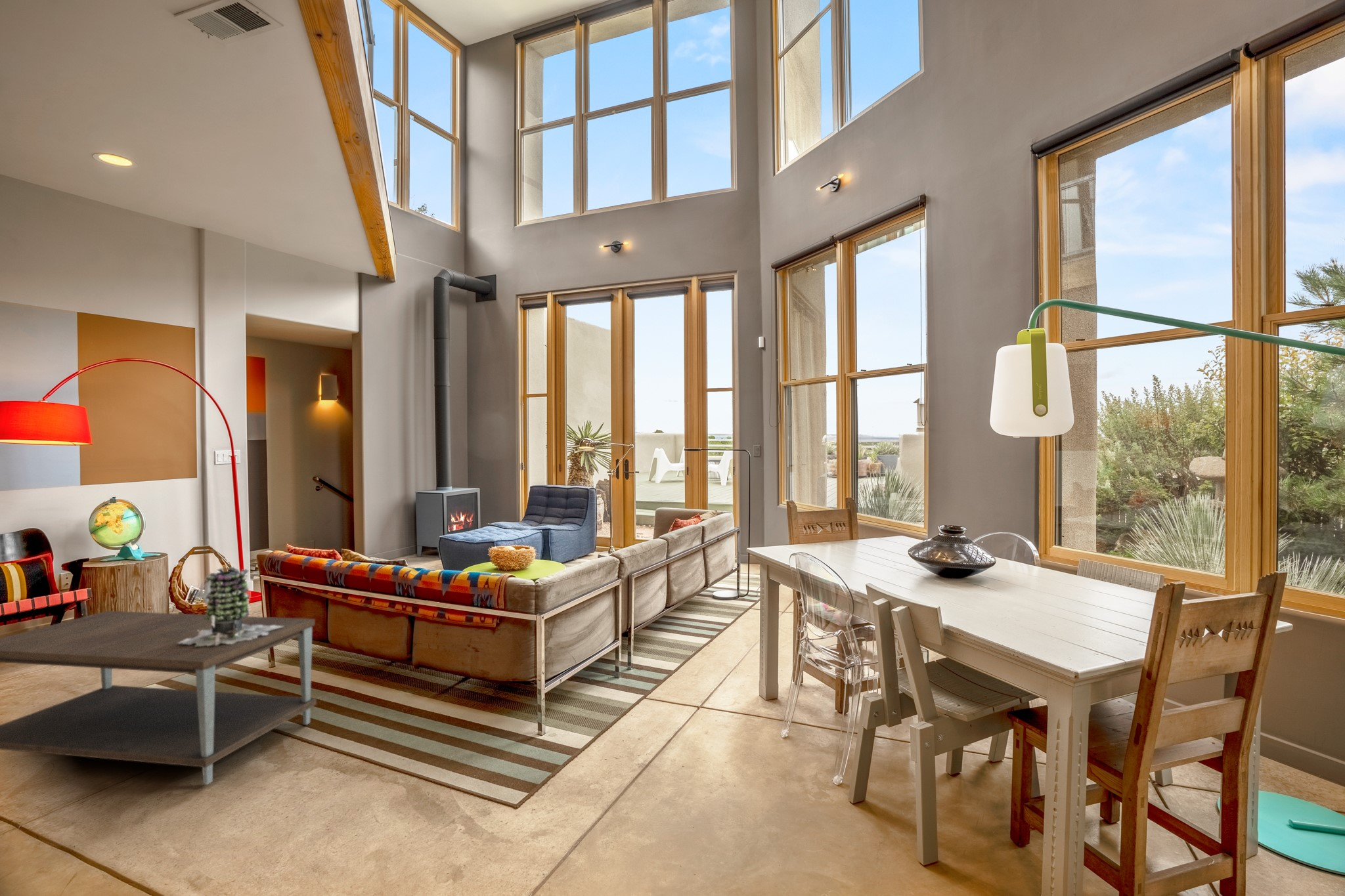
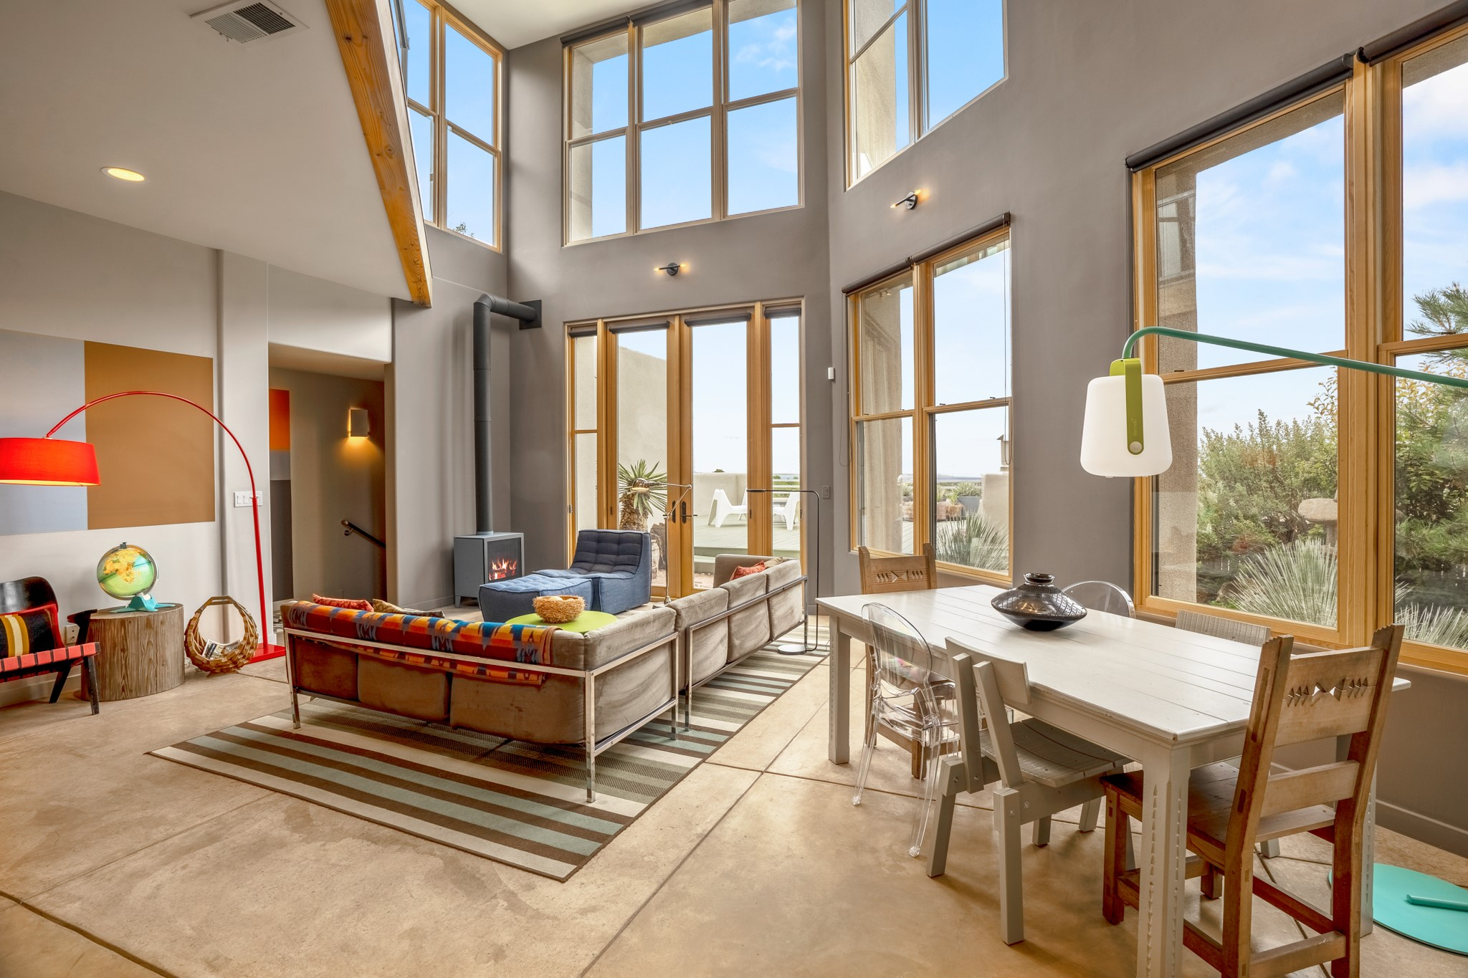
- succulent plant [179,566,283,647]
- coffee table [0,610,317,785]
